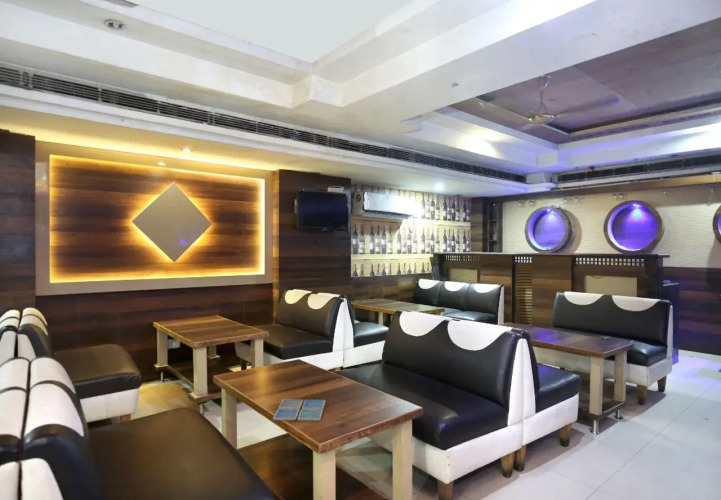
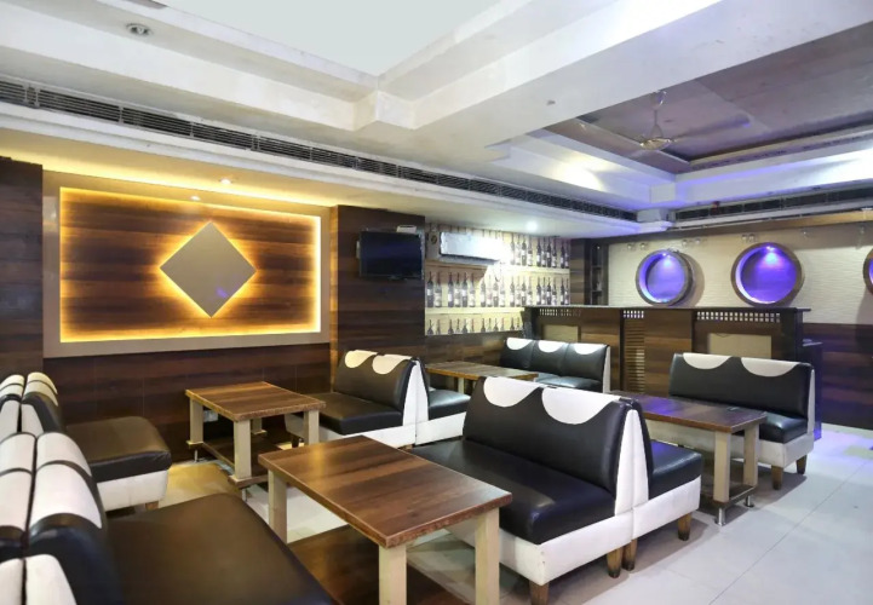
- drink coaster [272,399,326,422]
